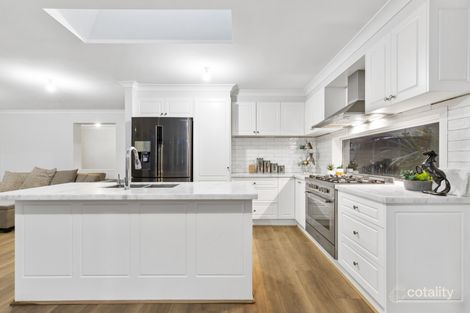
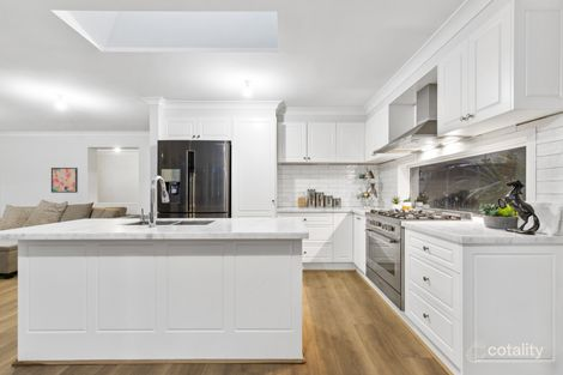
+ wall art [50,167,79,194]
